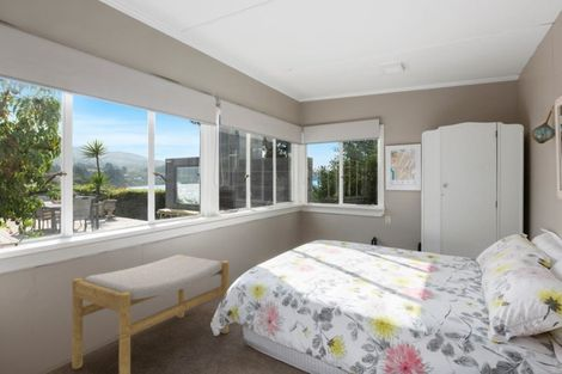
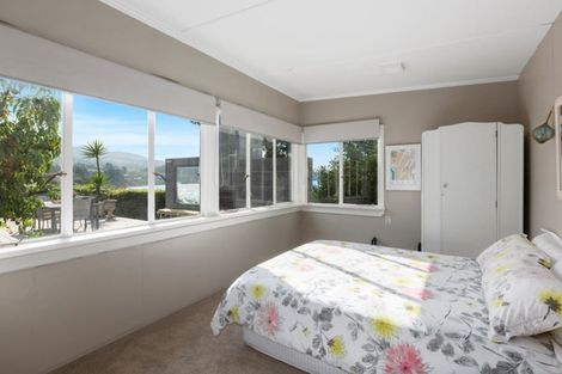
- footstool [71,252,230,374]
